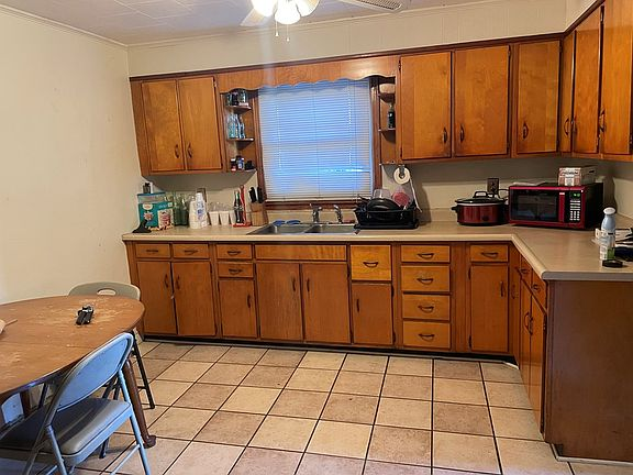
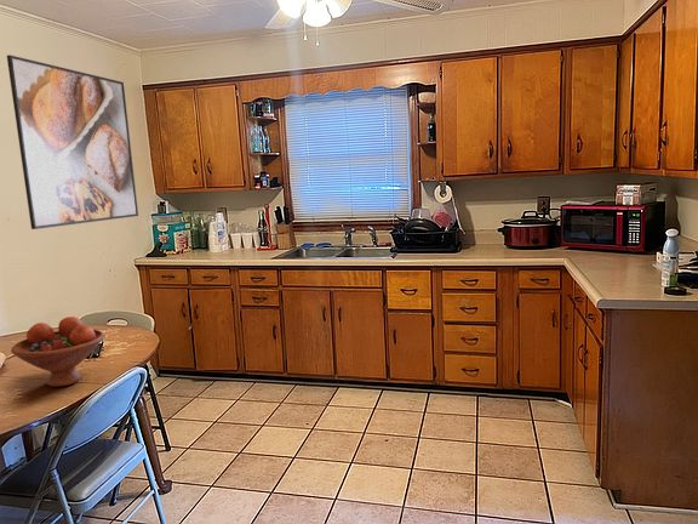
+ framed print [6,53,139,230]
+ fruit bowl [10,315,105,388]
